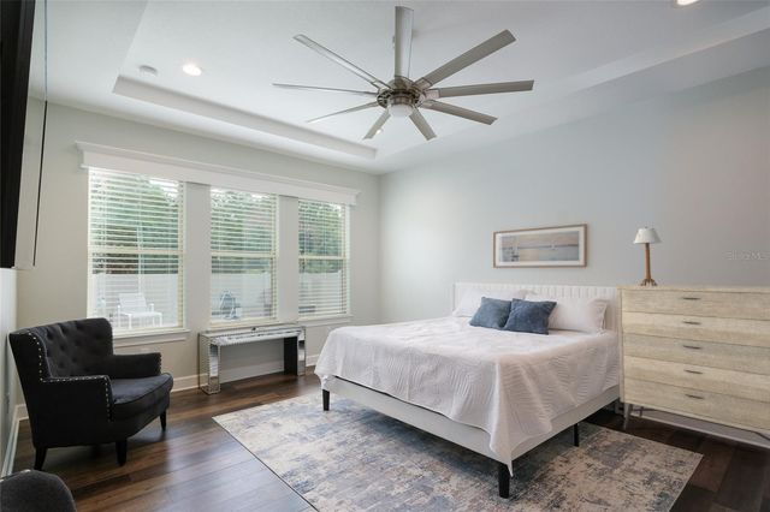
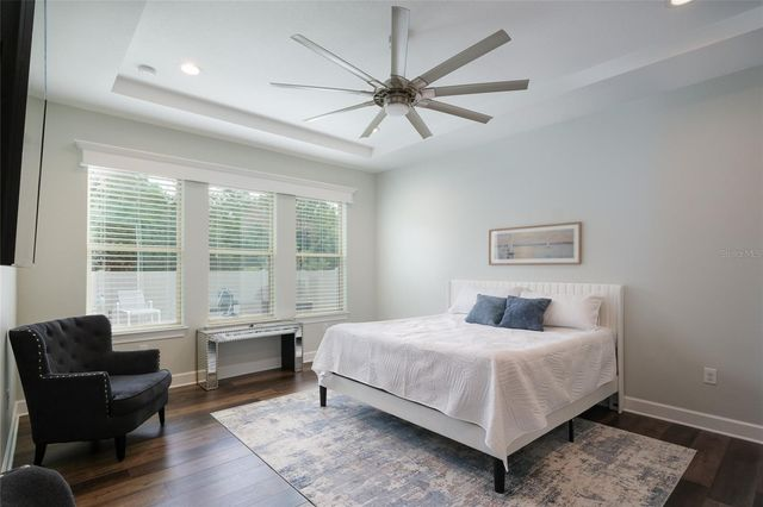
- table lamp [633,226,663,286]
- dresser [616,284,770,442]
